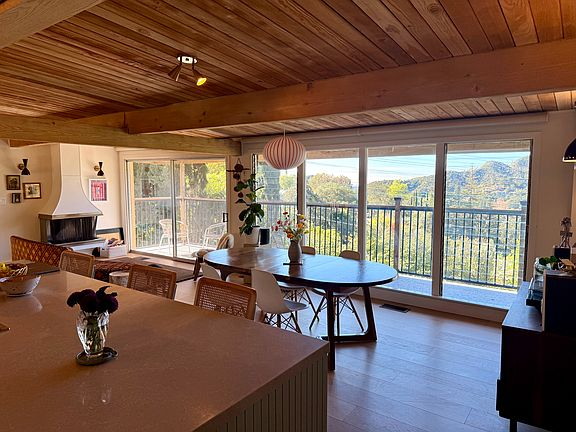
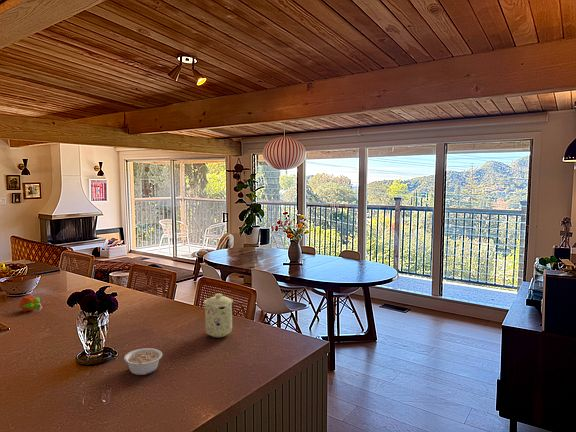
+ fruit [18,294,42,313]
+ mug [203,293,234,338]
+ legume [123,347,163,376]
